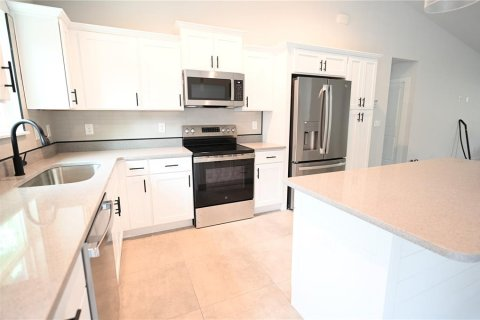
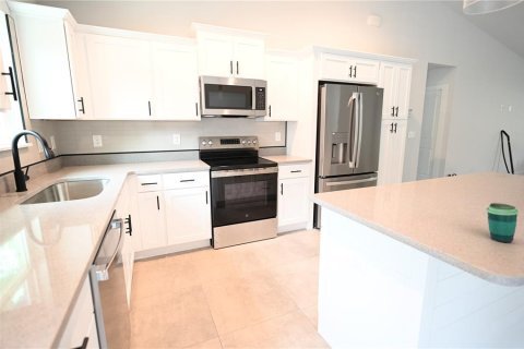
+ cup [486,202,520,244]
